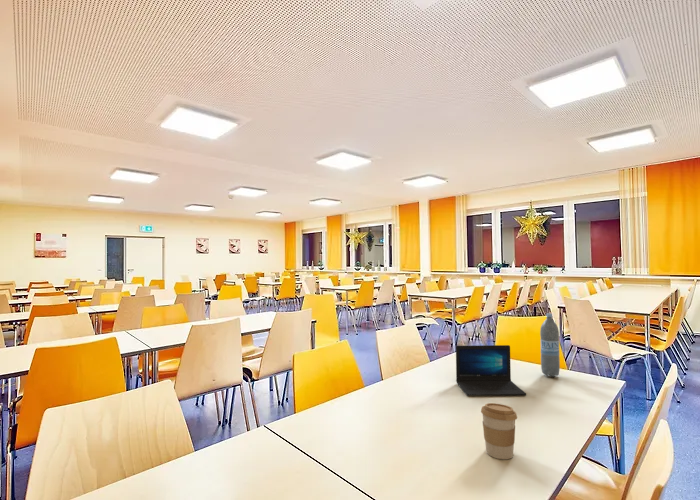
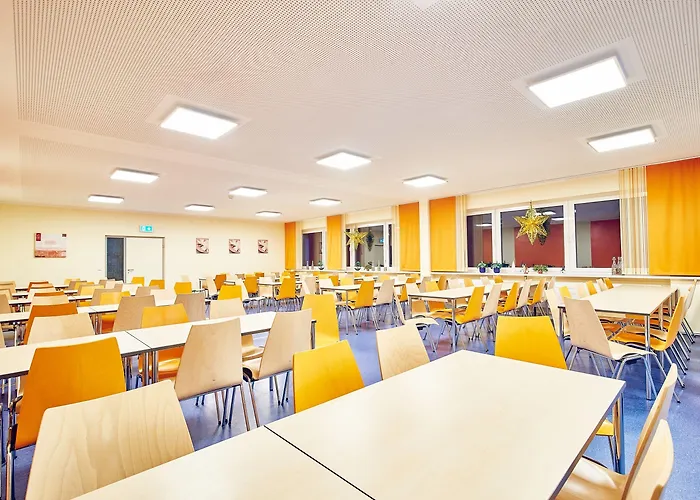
- water bottle [539,312,561,378]
- laptop [455,344,527,397]
- coffee cup [480,402,518,460]
